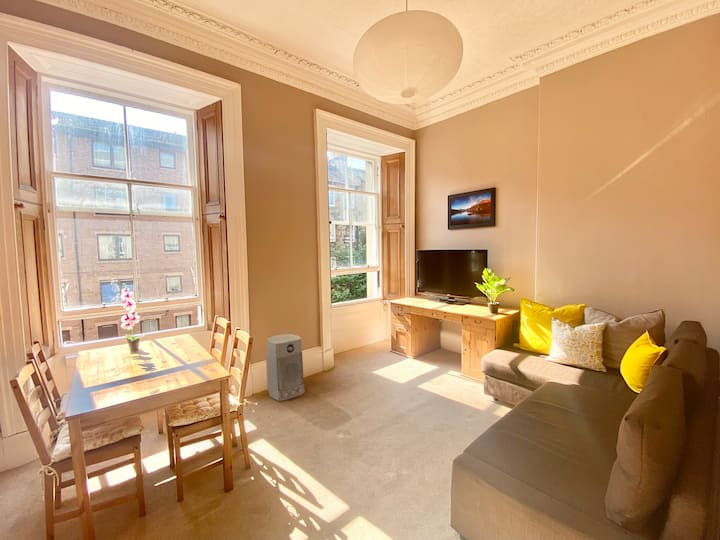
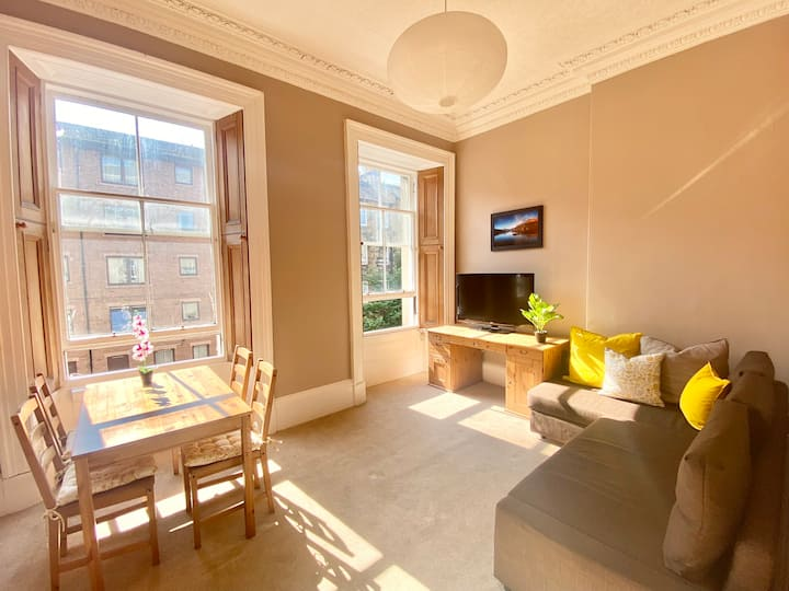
- air purifier [265,333,305,402]
